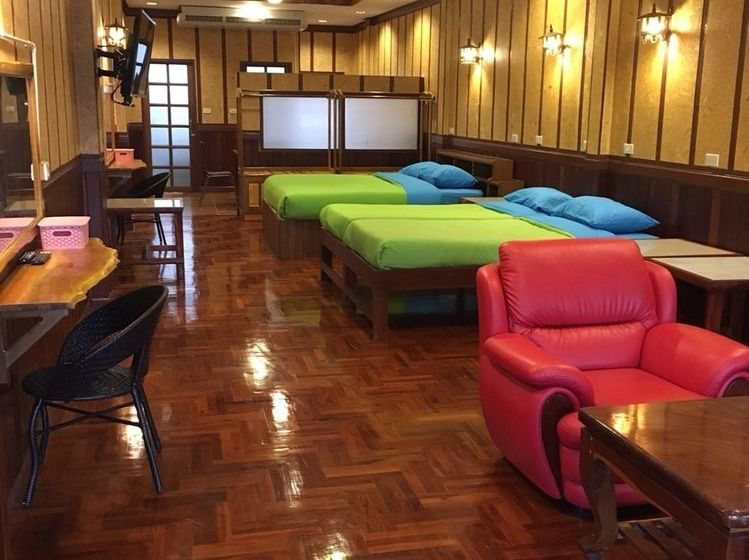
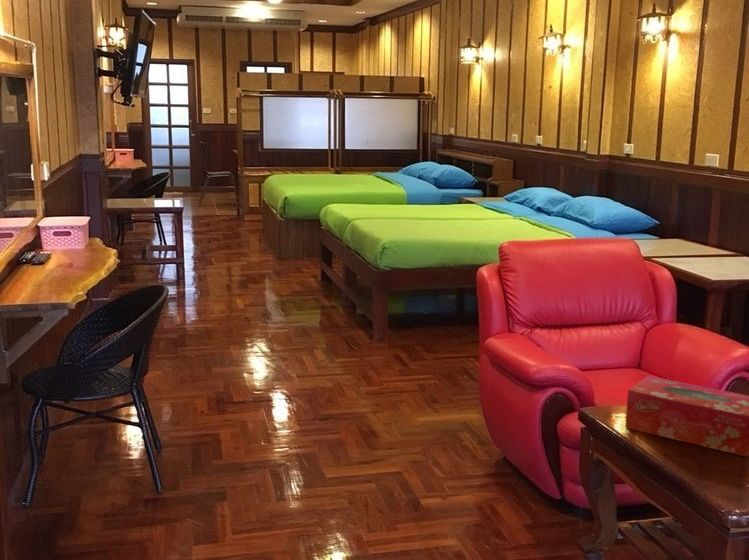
+ tissue box [624,375,749,458]
